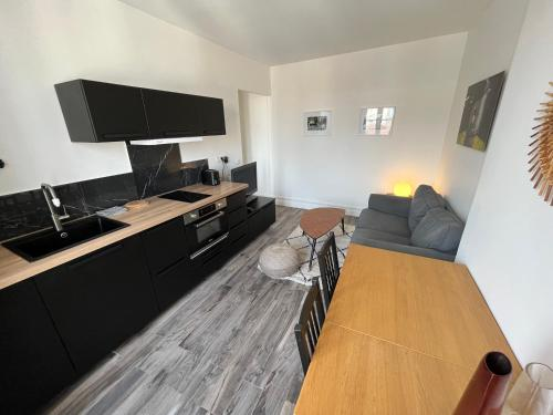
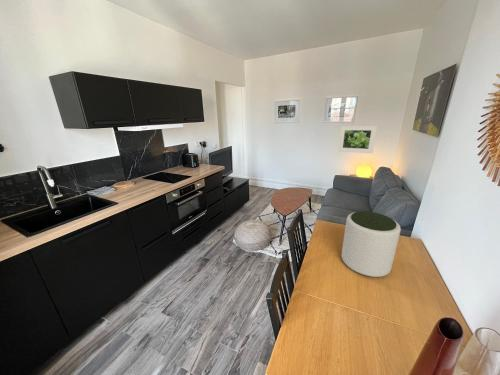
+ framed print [337,125,378,154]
+ plant pot [341,210,402,278]
